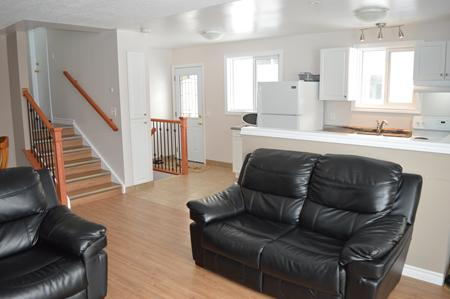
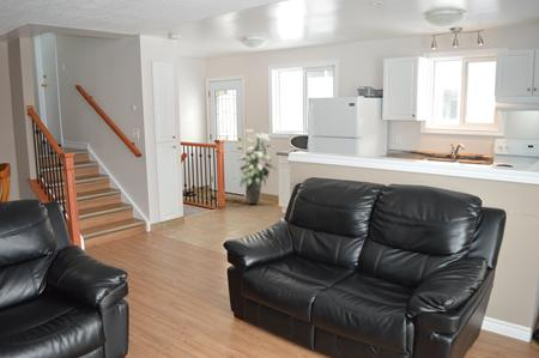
+ indoor plant [236,128,278,206]
